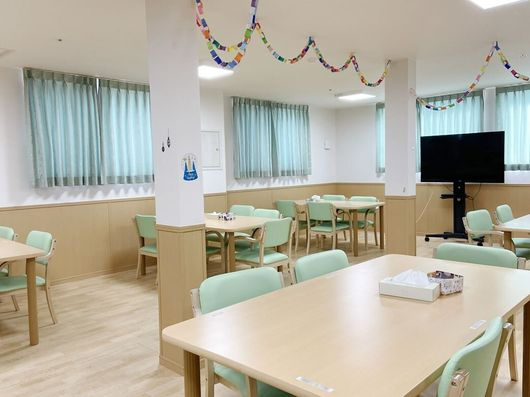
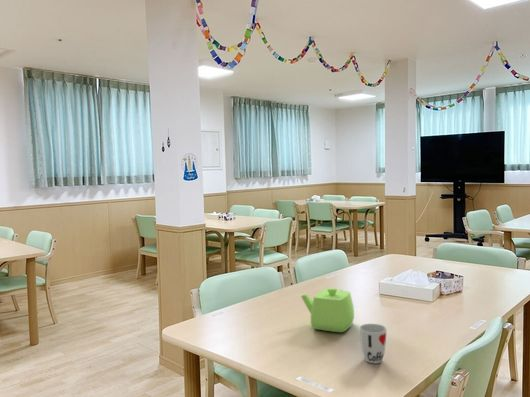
+ cup [358,323,388,364]
+ teapot [300,287,355,333]
